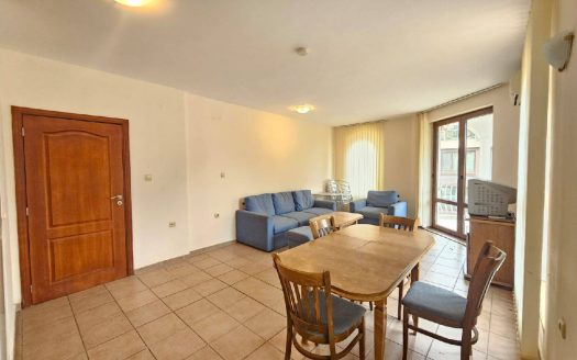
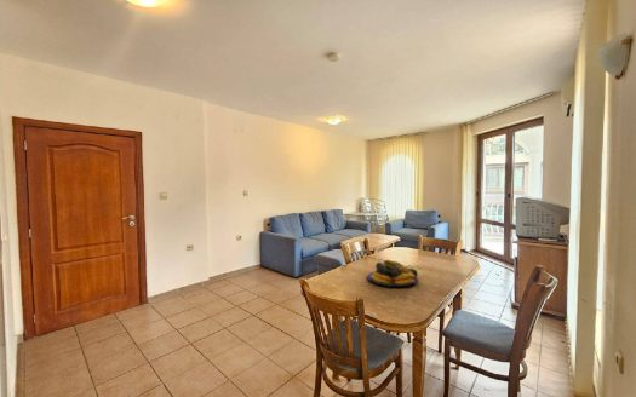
+ fruit bowl [366,259,419,287]
